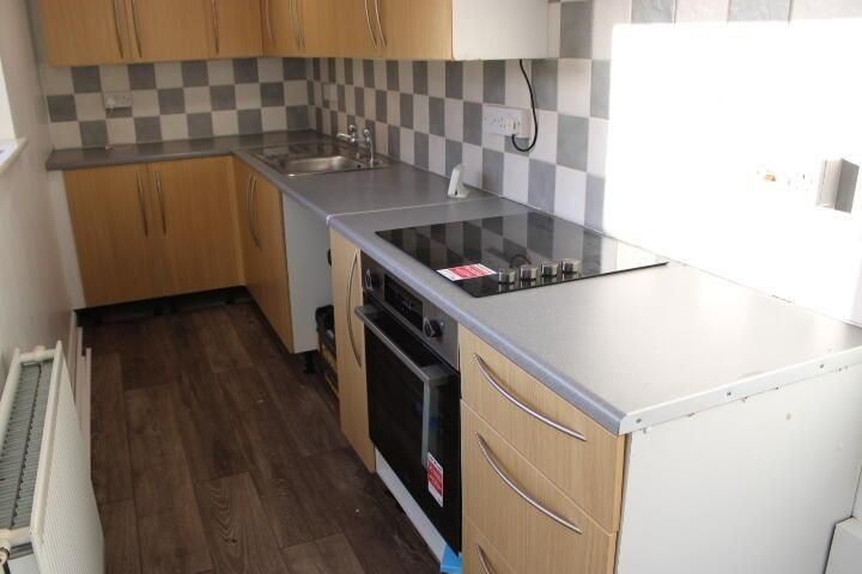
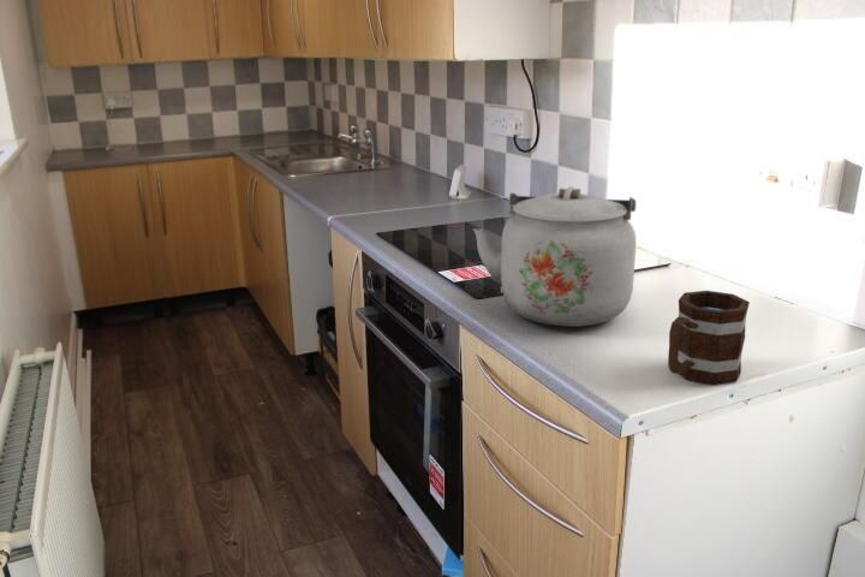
+ kettle [472,185,637,328]
+ mug [667,290,751,386]
